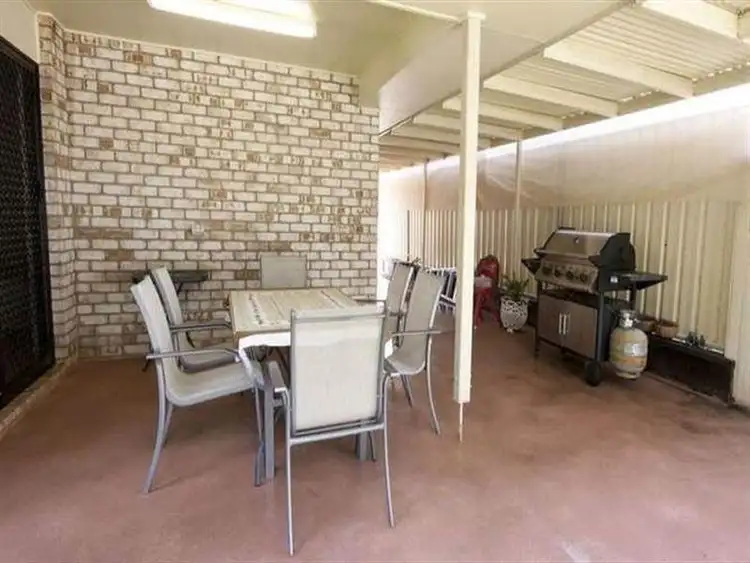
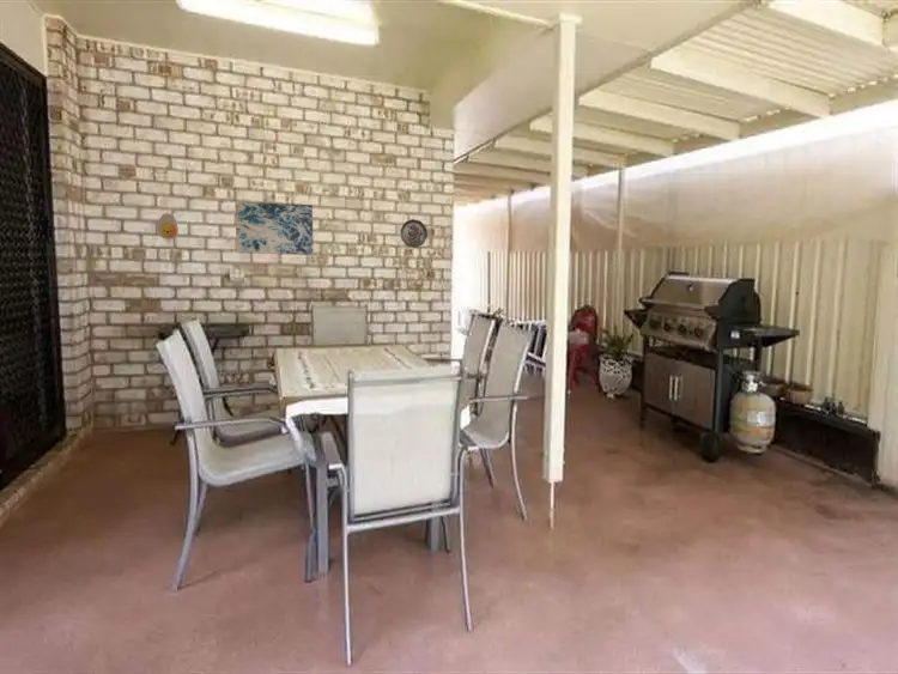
+ wall art [233,200,315,255]
+ boiled egg [157,212,180,241]
+ decorative plate [399,218,429,249]
